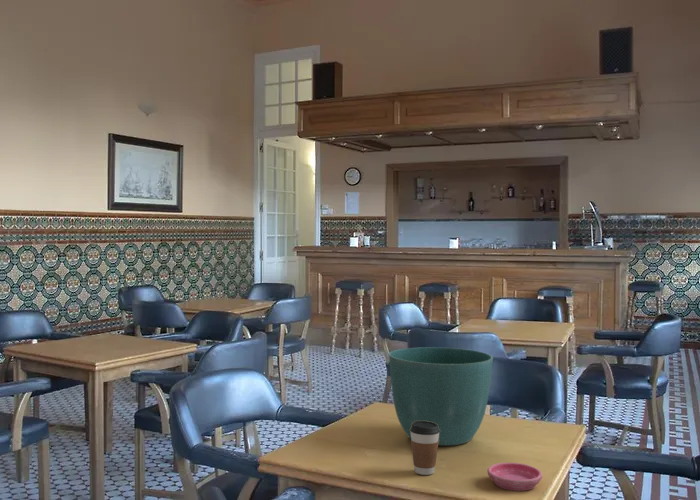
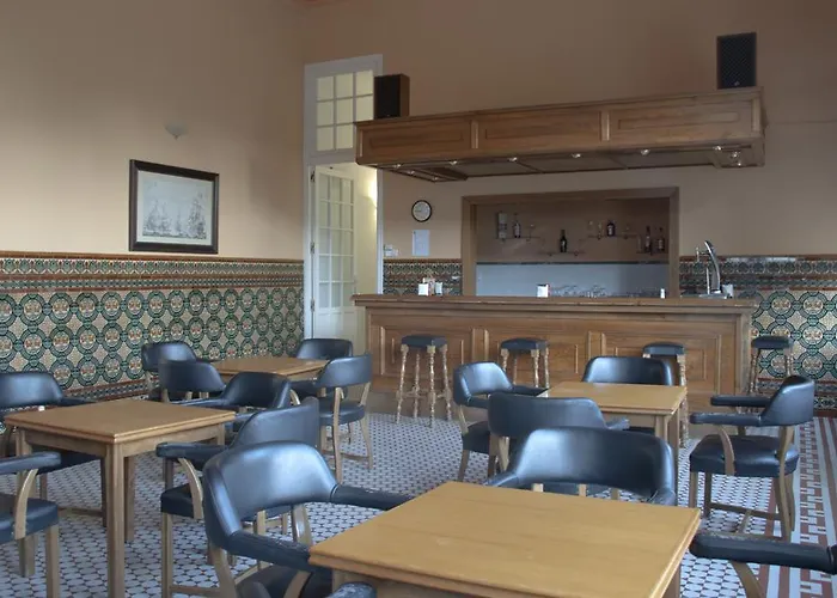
- coffee cup [410,421,440,476]
- saucer [487,462,543,492]
- flower pot [388,346,494,446]
